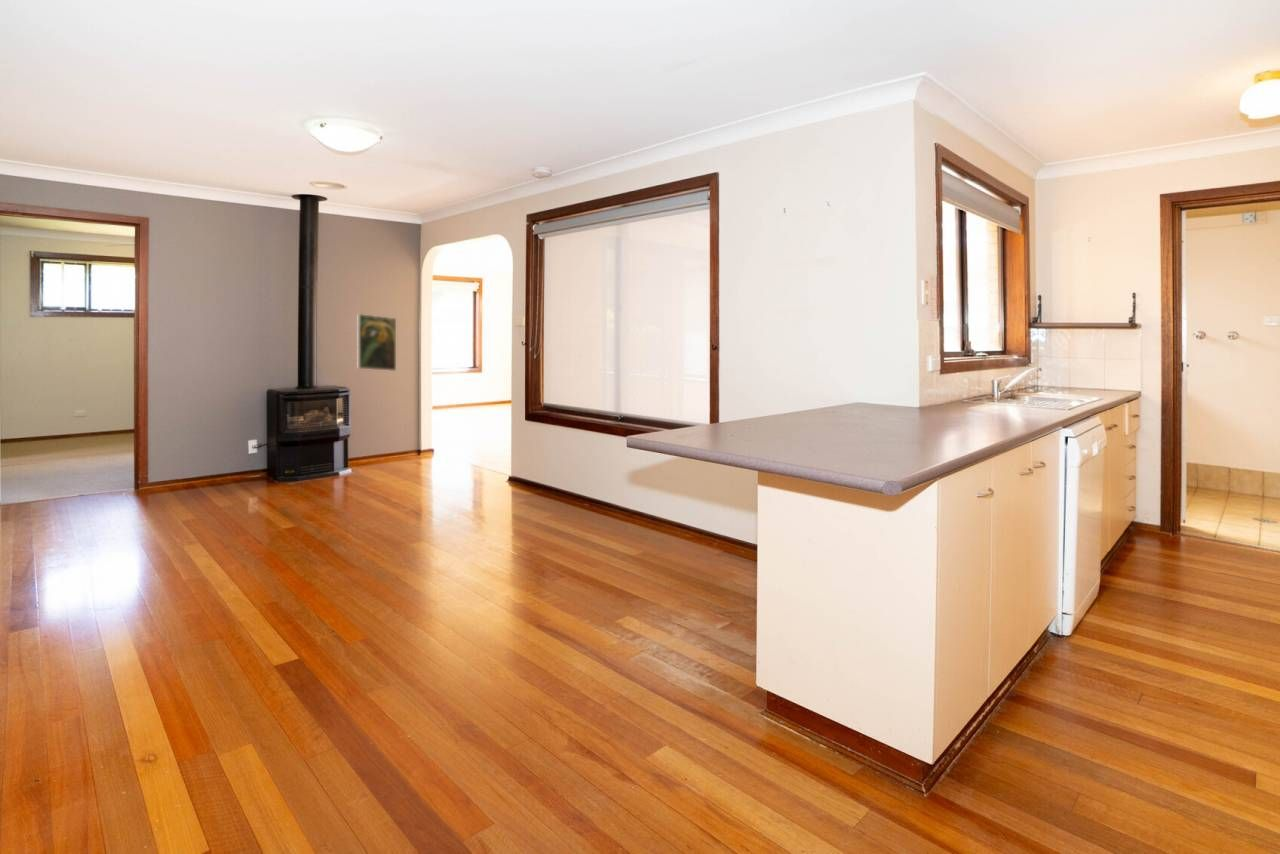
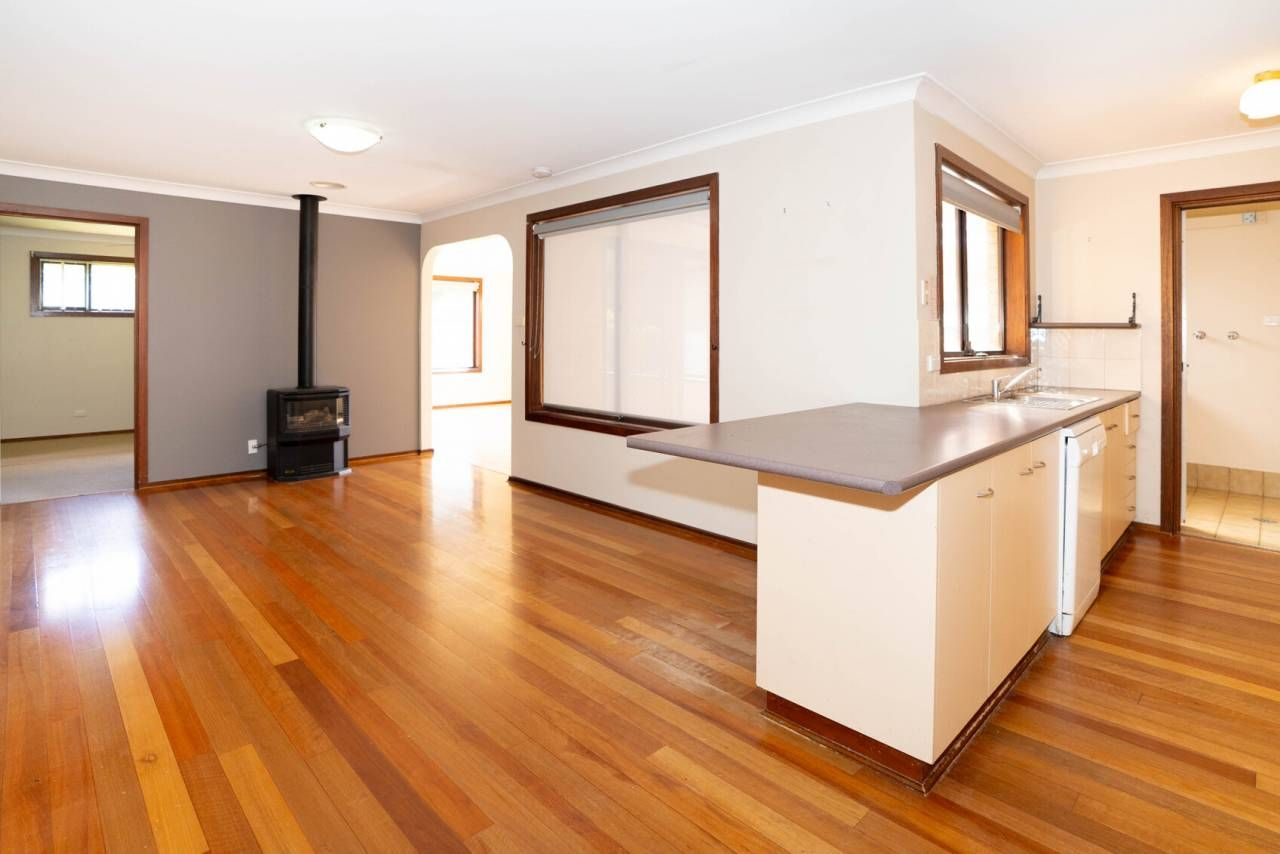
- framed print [357,313,397,372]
